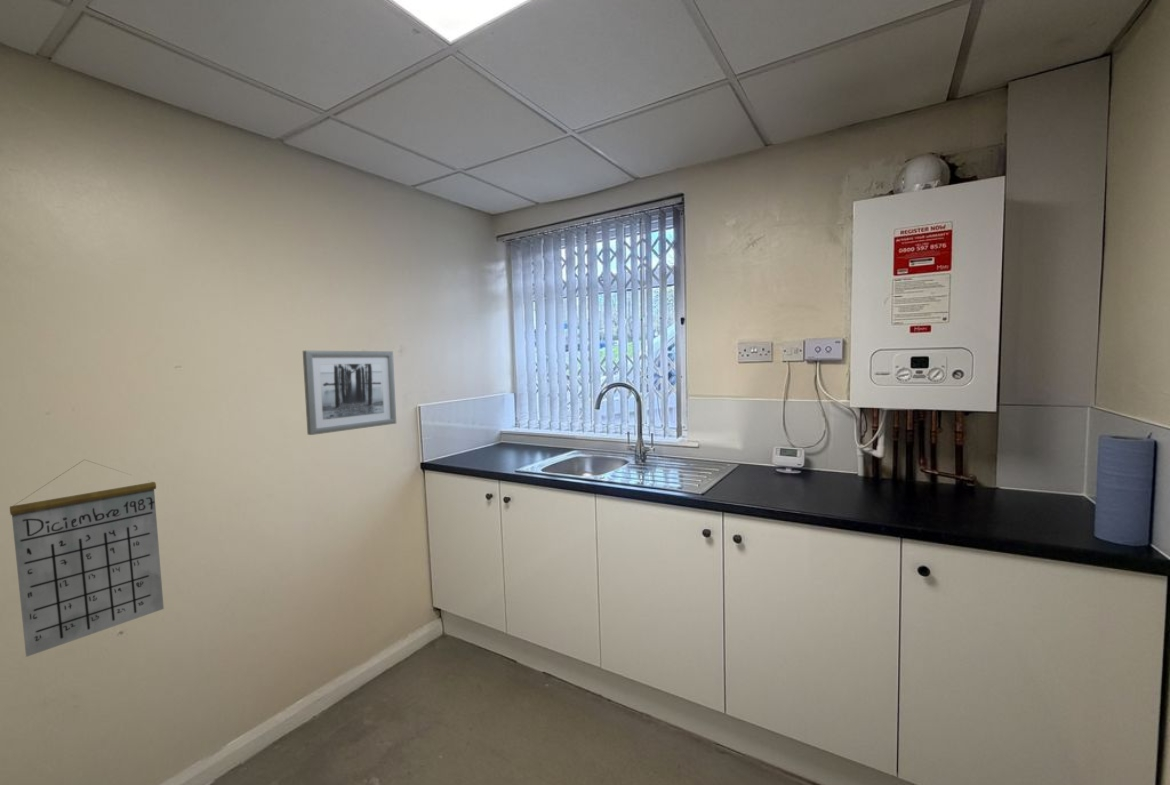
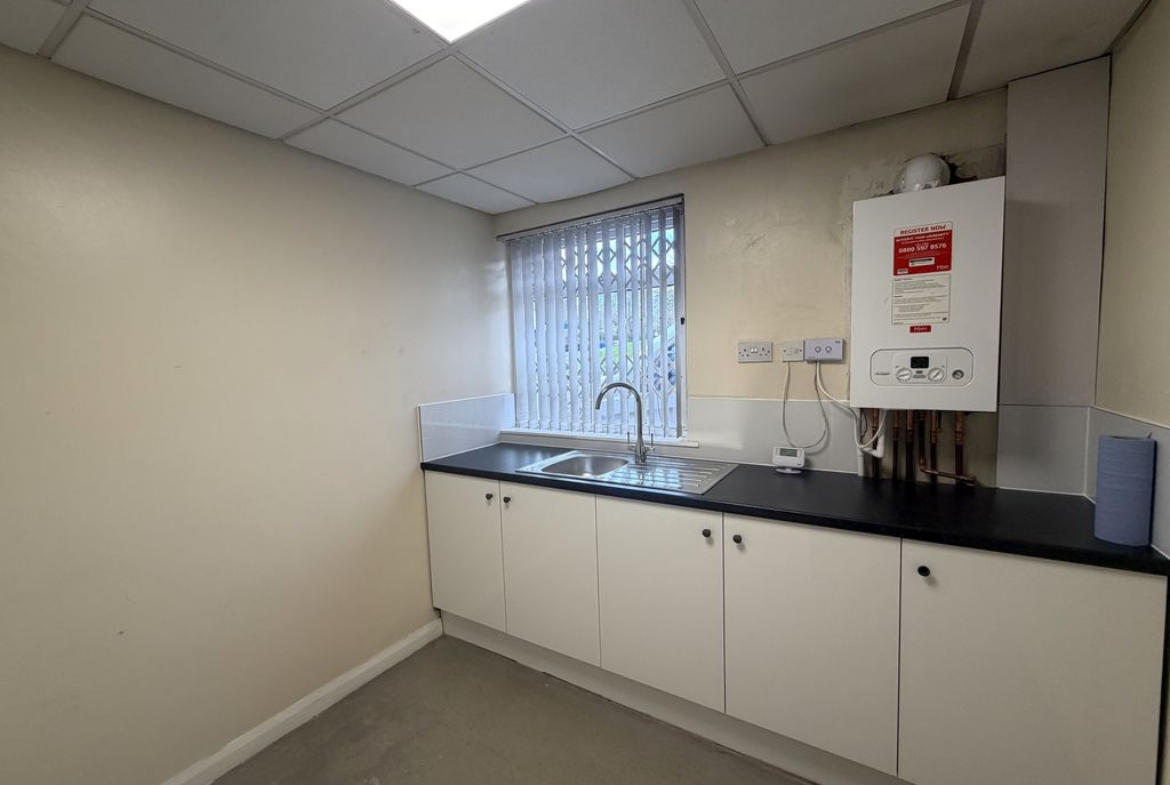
- wall art [302,350,397,436]
- calendar [9,459,165,658]
